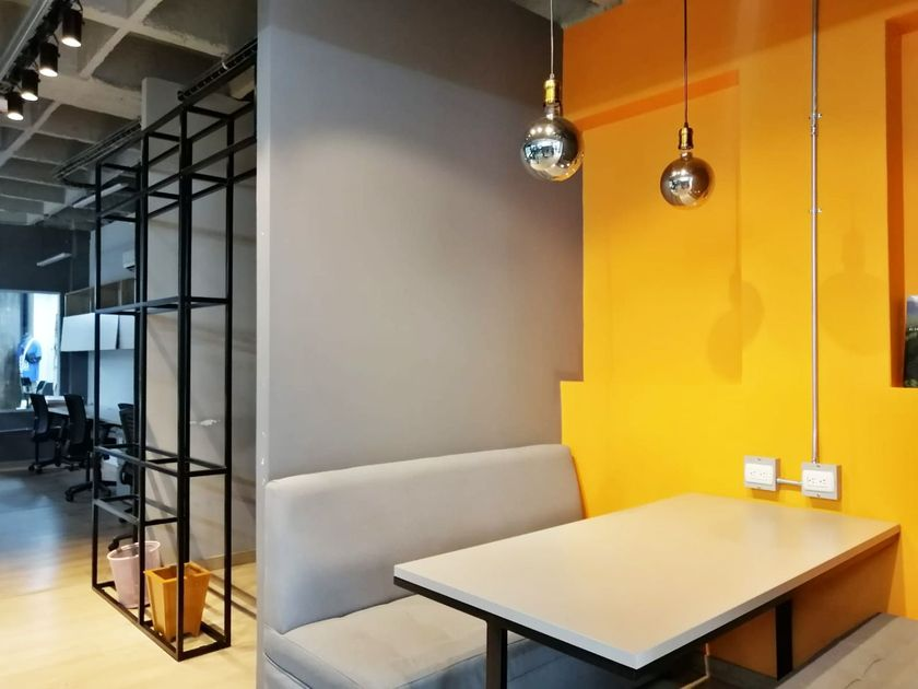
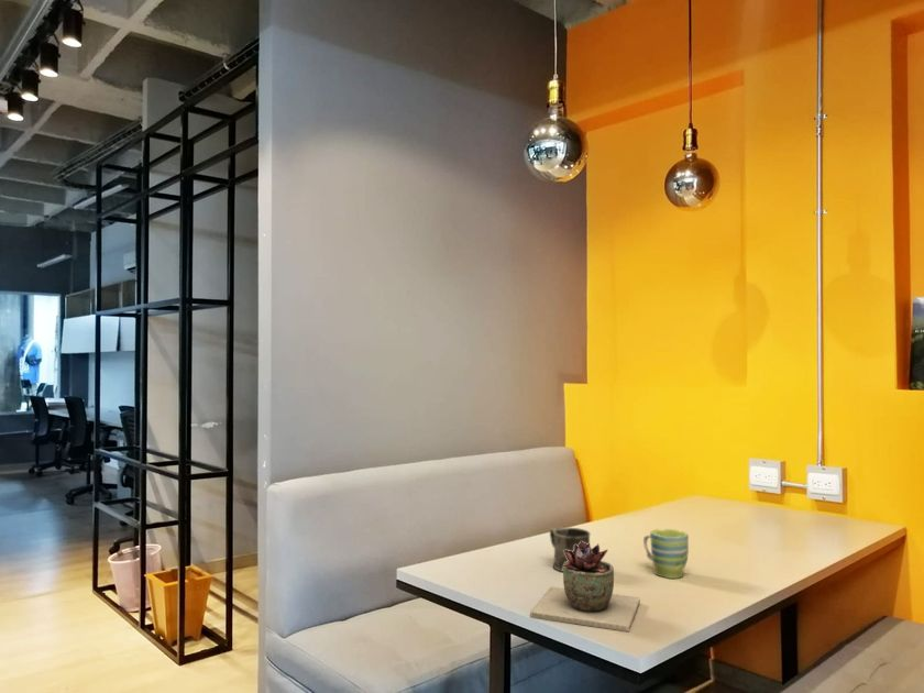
+ succulent plant [529,541,641,632]
+ mug [642,527,690,580]
+ mug [549,527,592,573]
